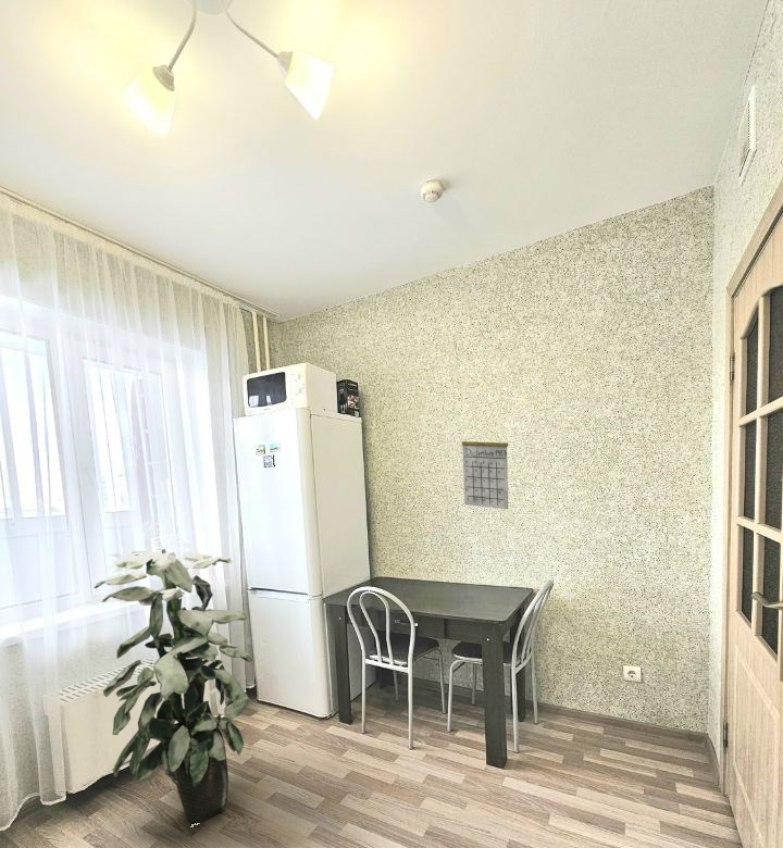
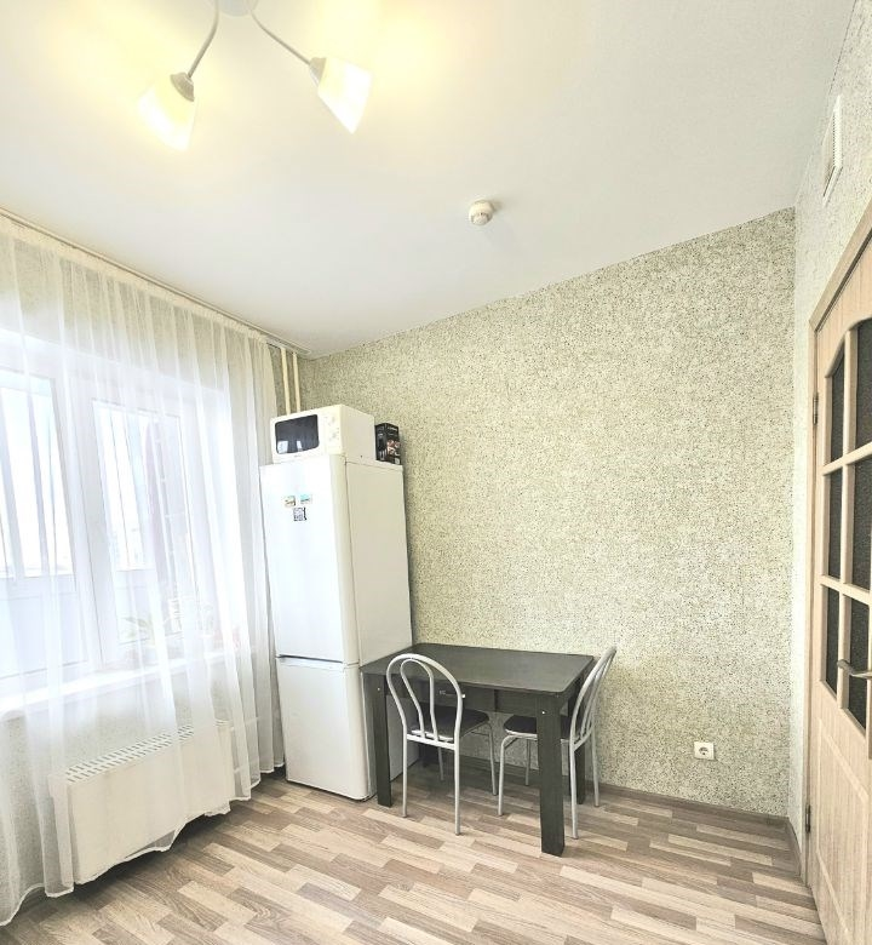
- indoor plant [92,548,253,825]
- calendar [461,426,509,510]
